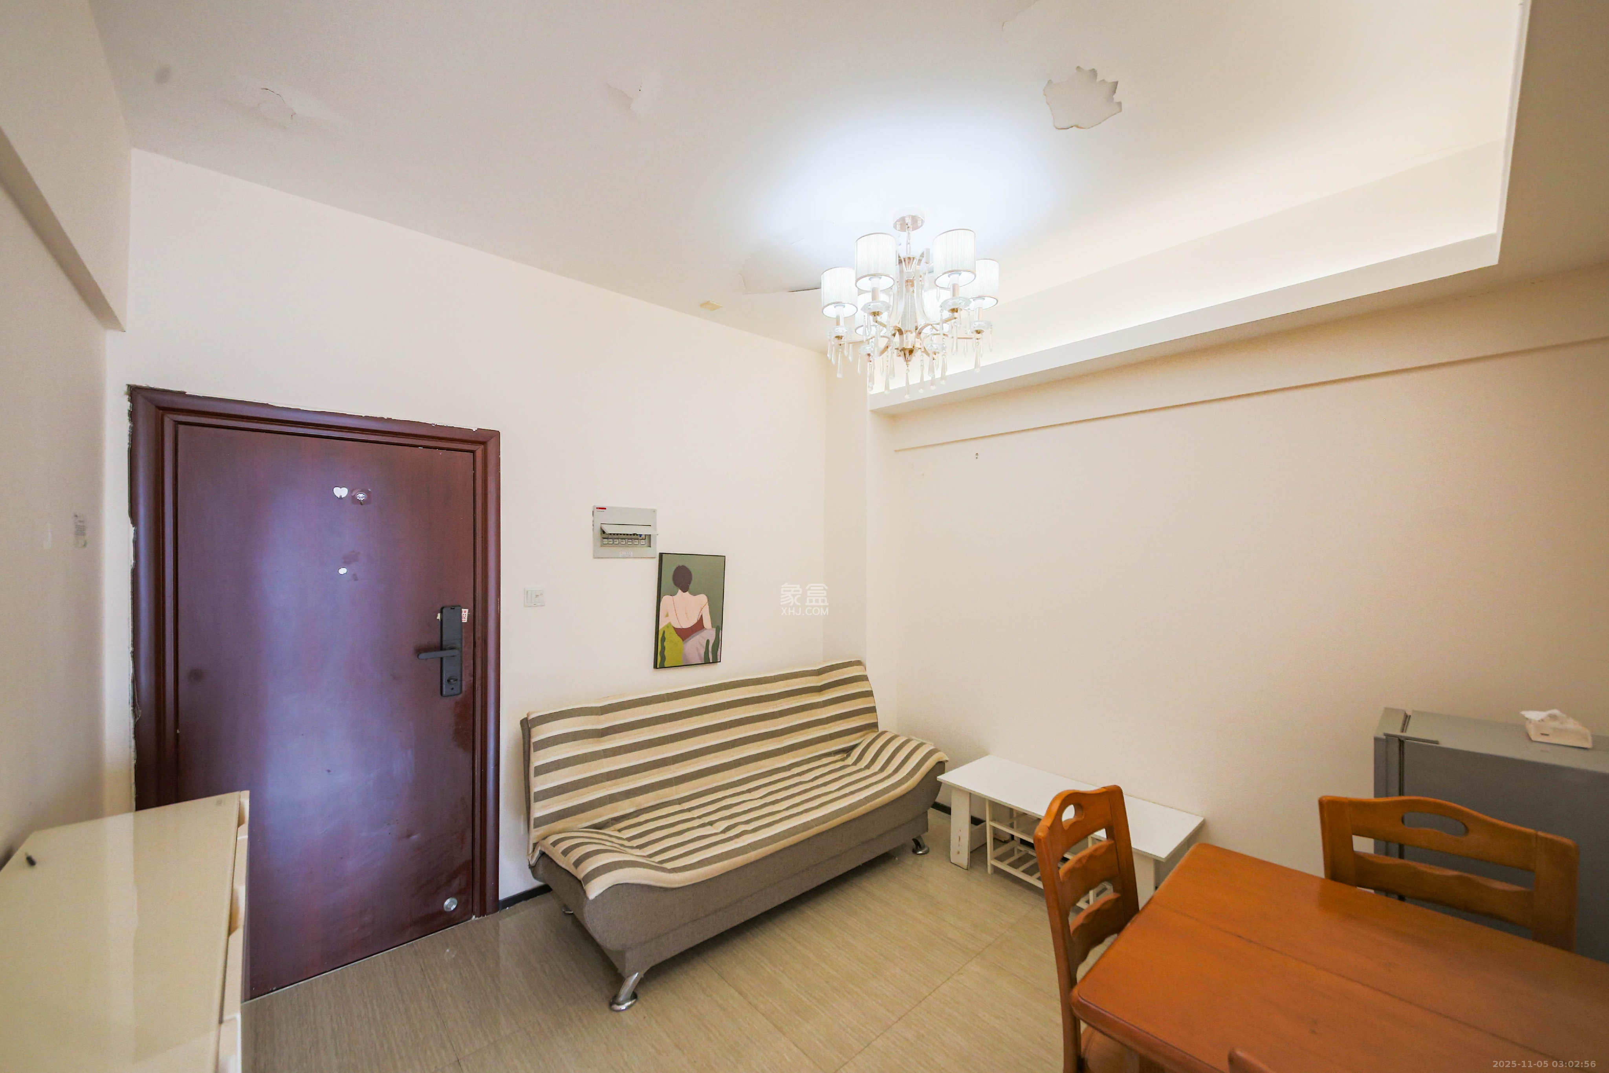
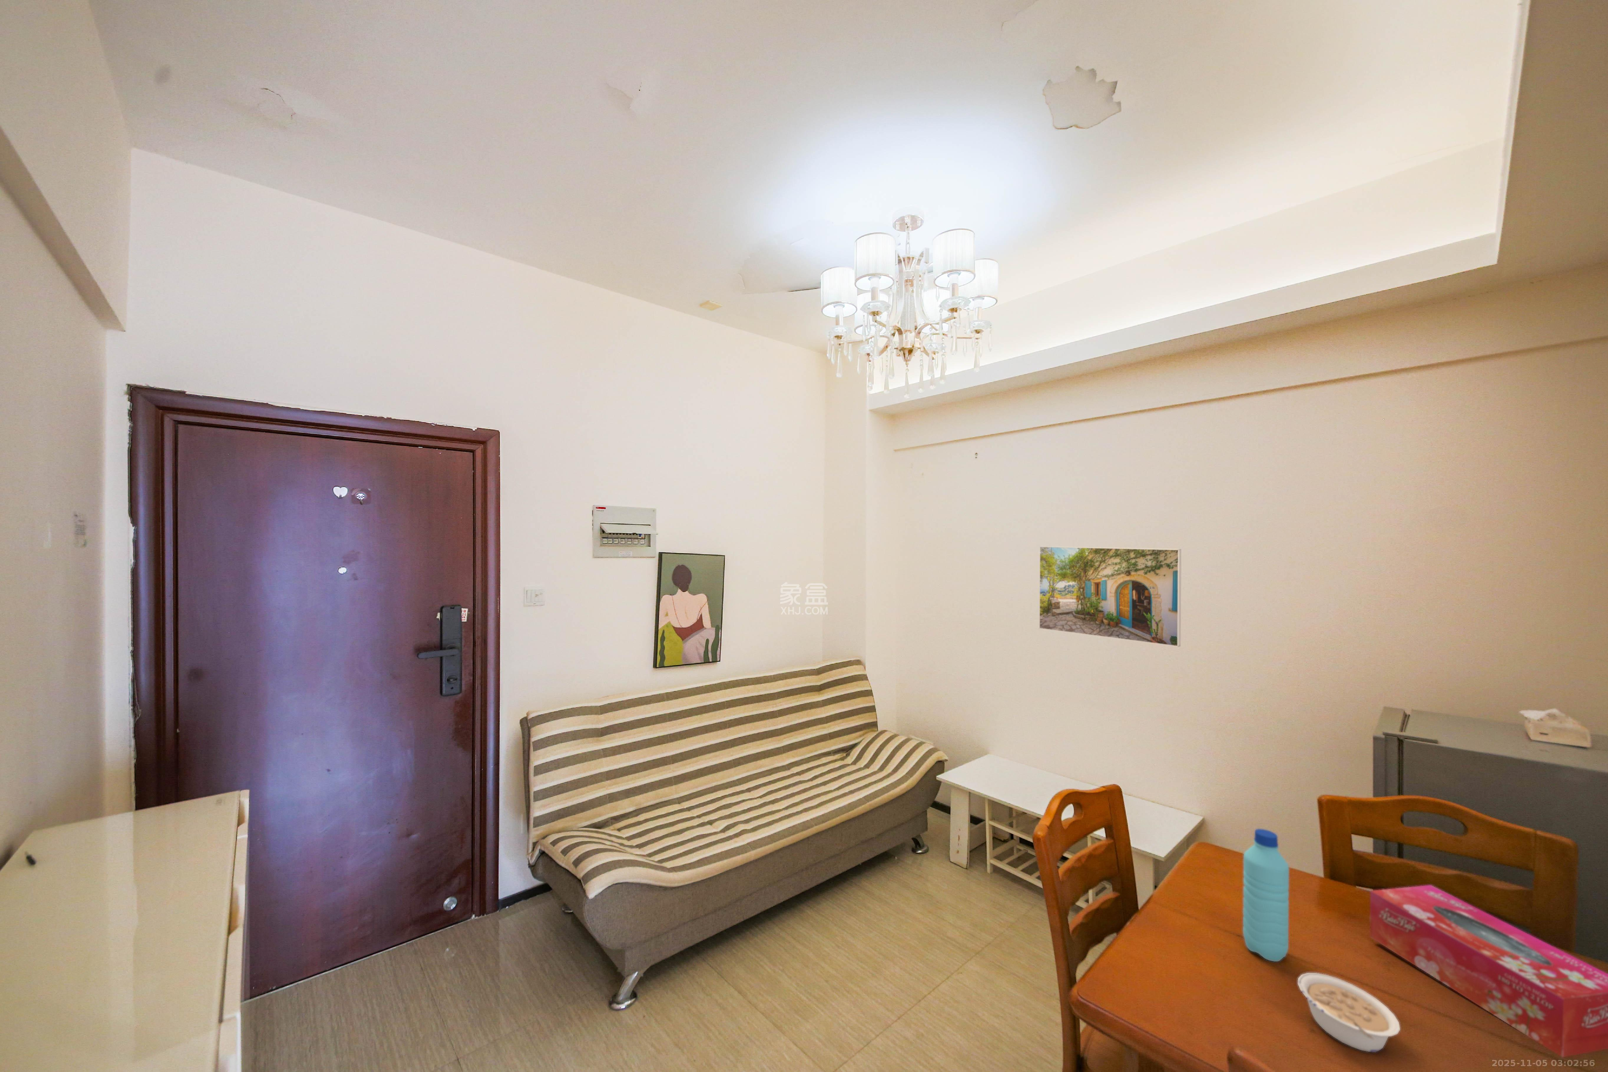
+ water bottle [1243,828,1290,962]
+ legume [1297,973,1401,1053]
+ tissue box [1369,884,1608,1058]
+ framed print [1038,546,1182,647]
